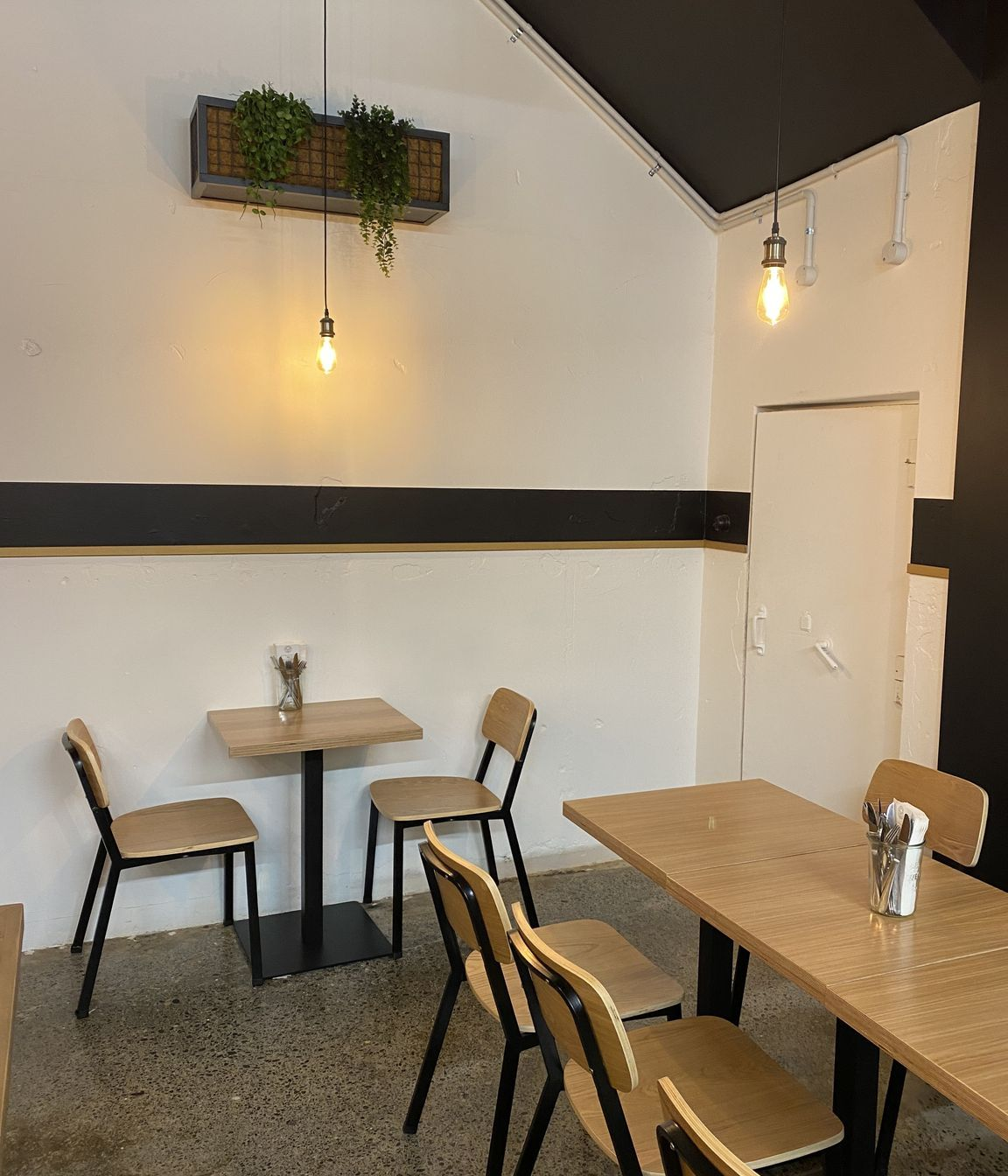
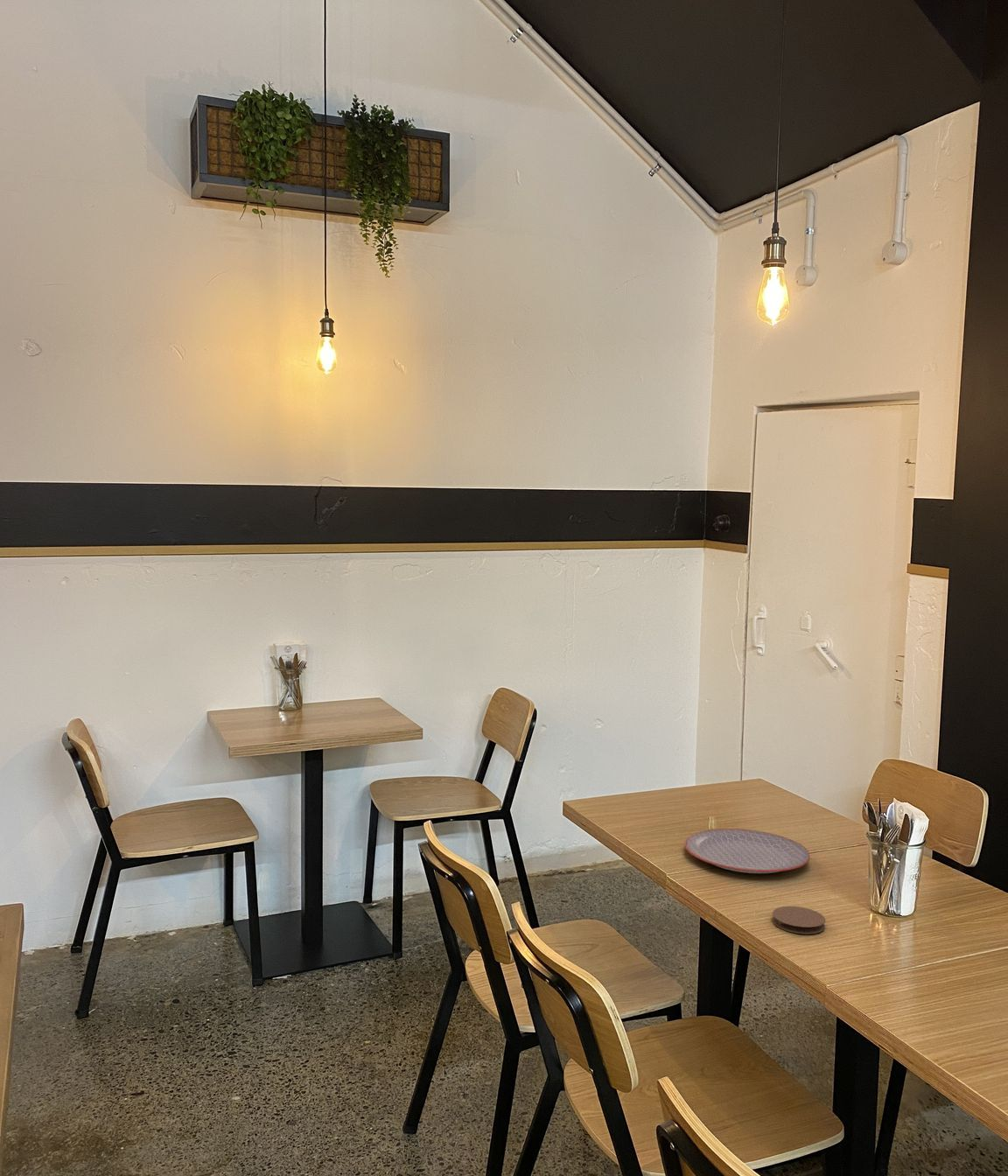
+ plate [683,828,810,874]
+ coaster [771,906,826,935]
